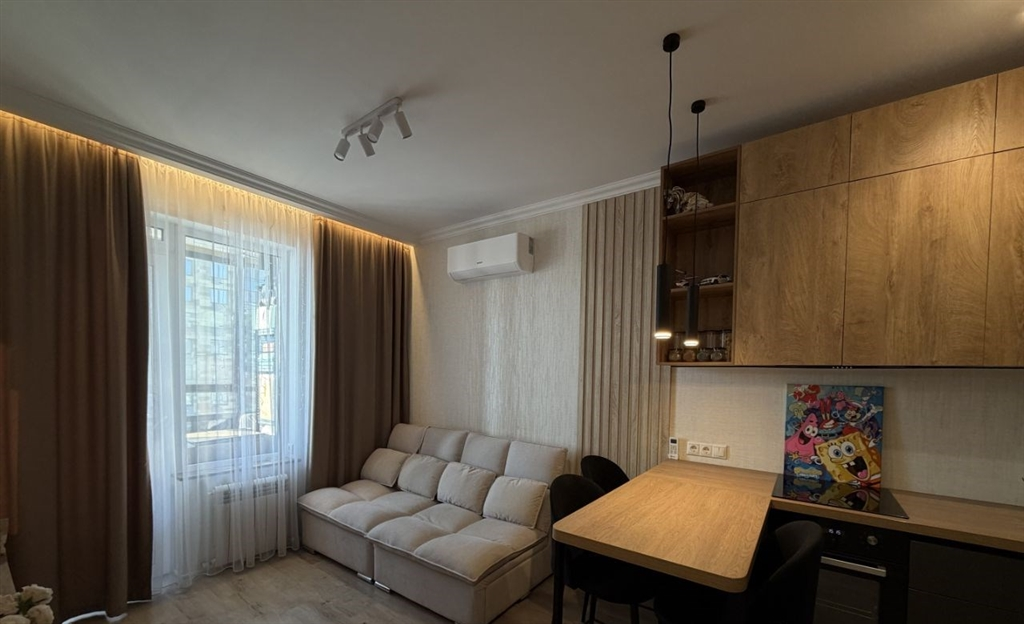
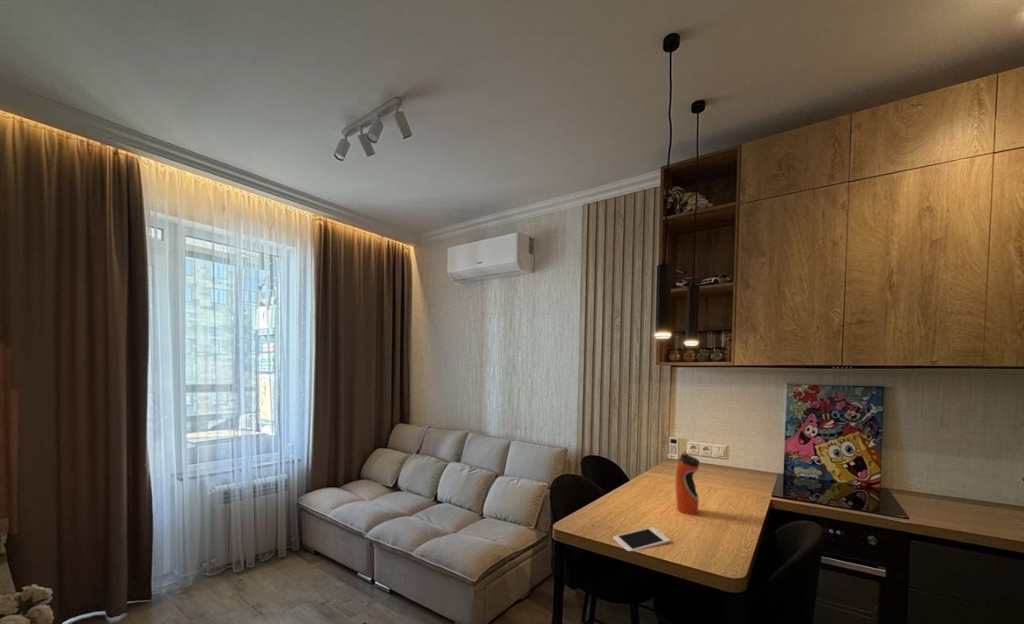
+ cell phone [612,526,671,552]
+ water bottle [675,450,701,516]
